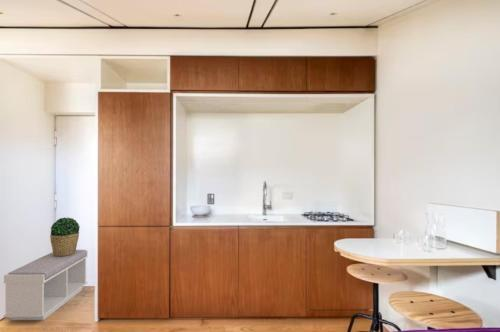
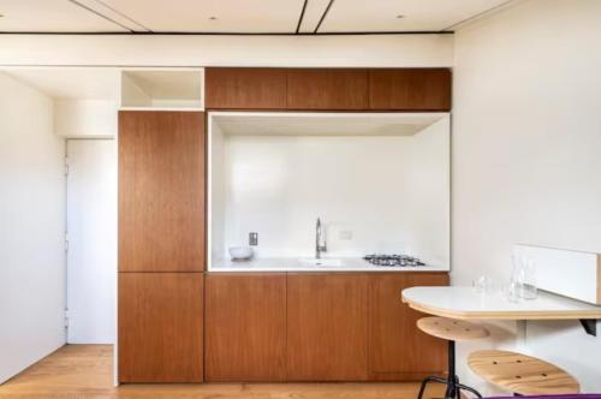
- potted plant [49,217,81,256]
- bench [3,249,89,321]
